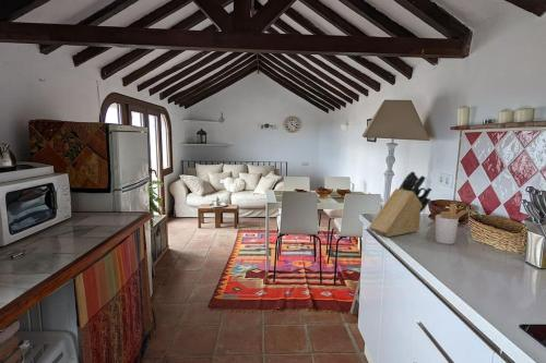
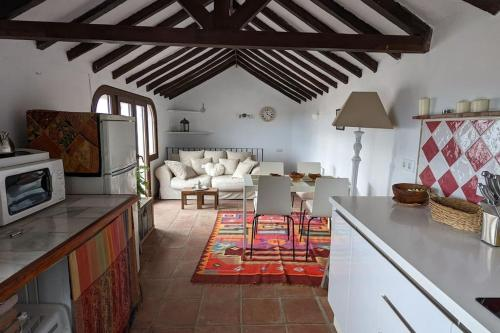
- knife block [368,170,432,238]
- utensil holder [435,203,473,245]
